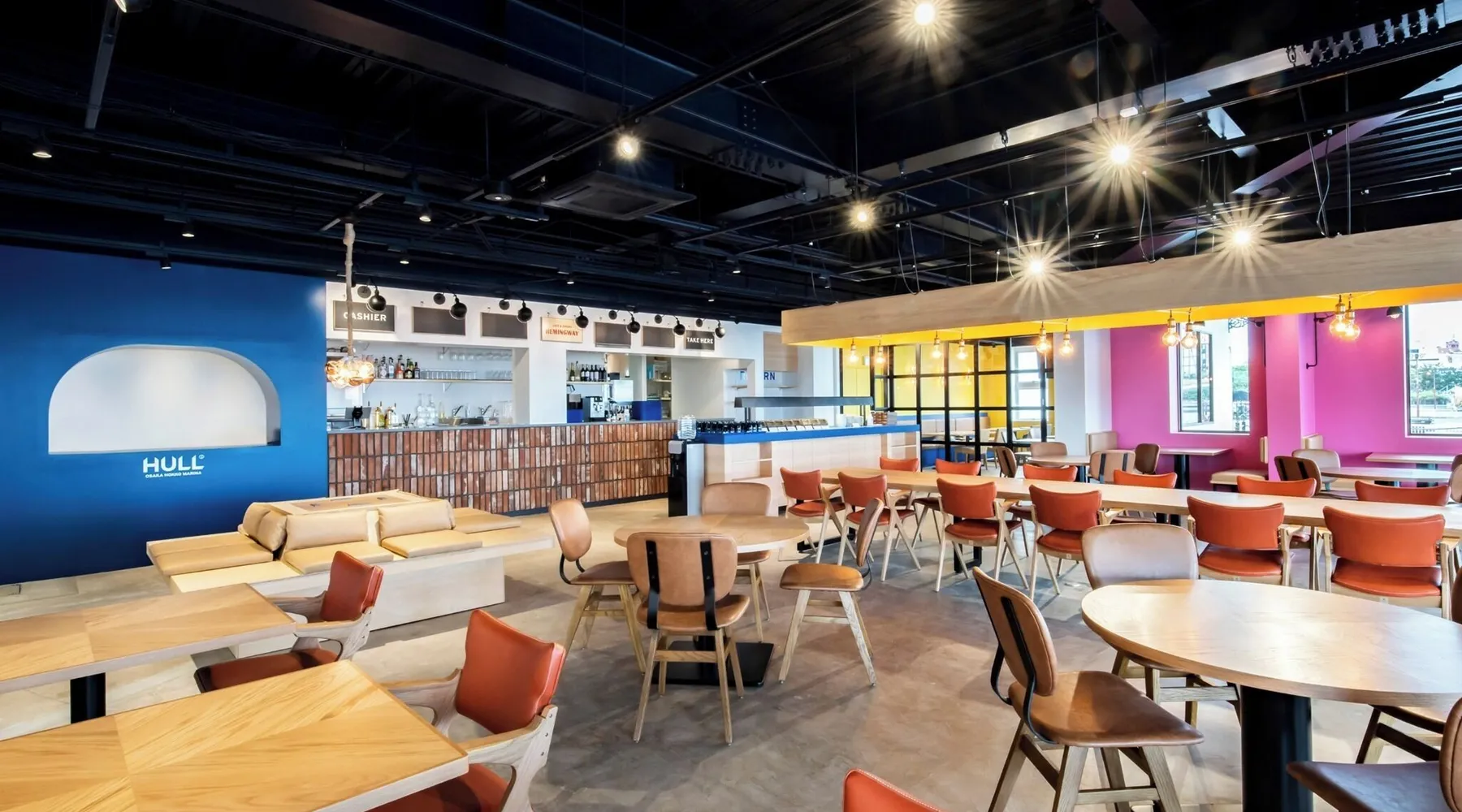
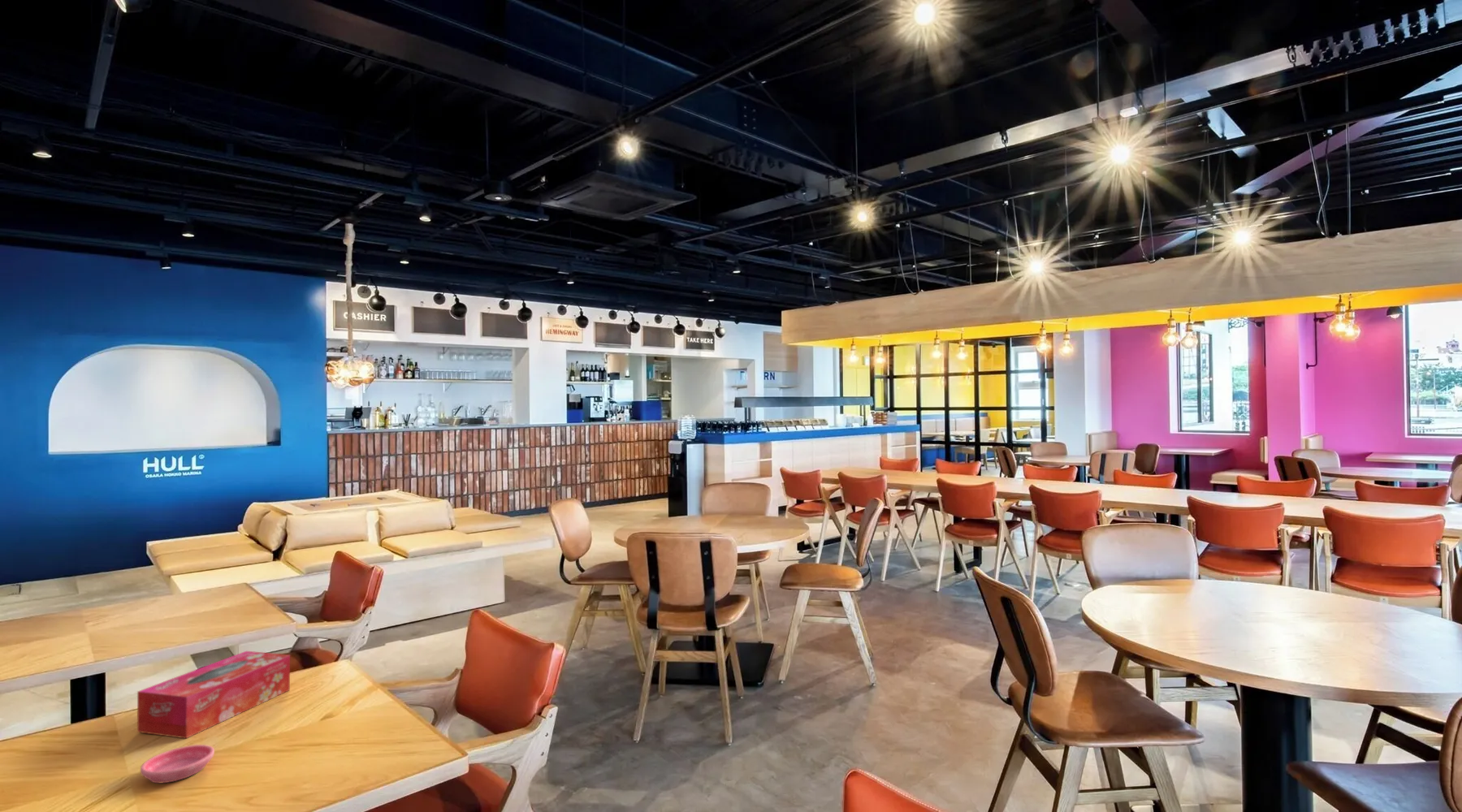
+ saucer [140,744,215,784]
+ tissue box [136,650,291,739]
